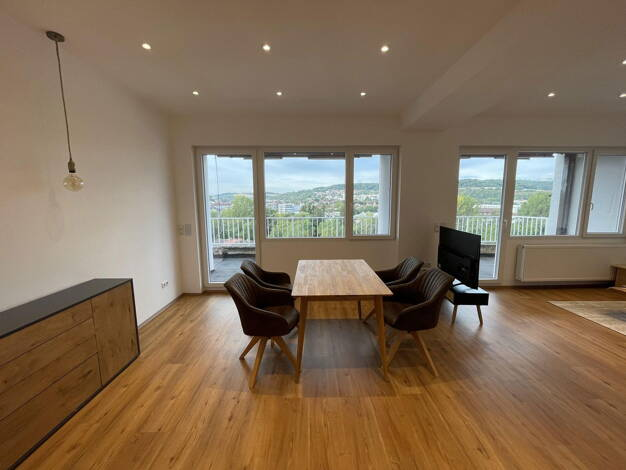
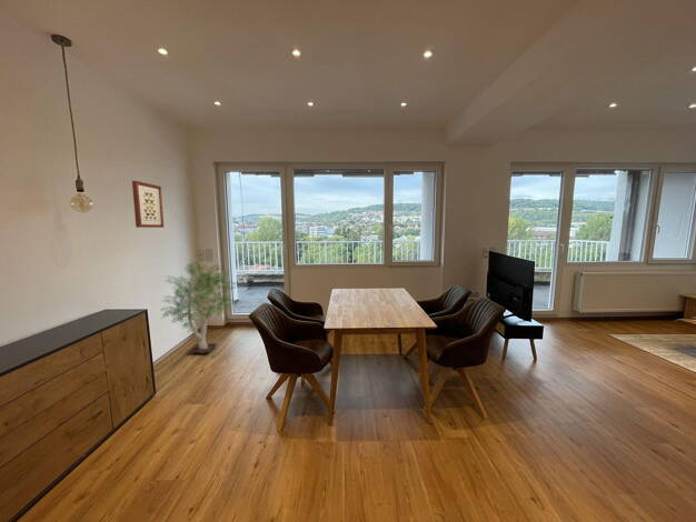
+ potted tree [161,258,239,354]
+ wall art [131,180,165,229]
